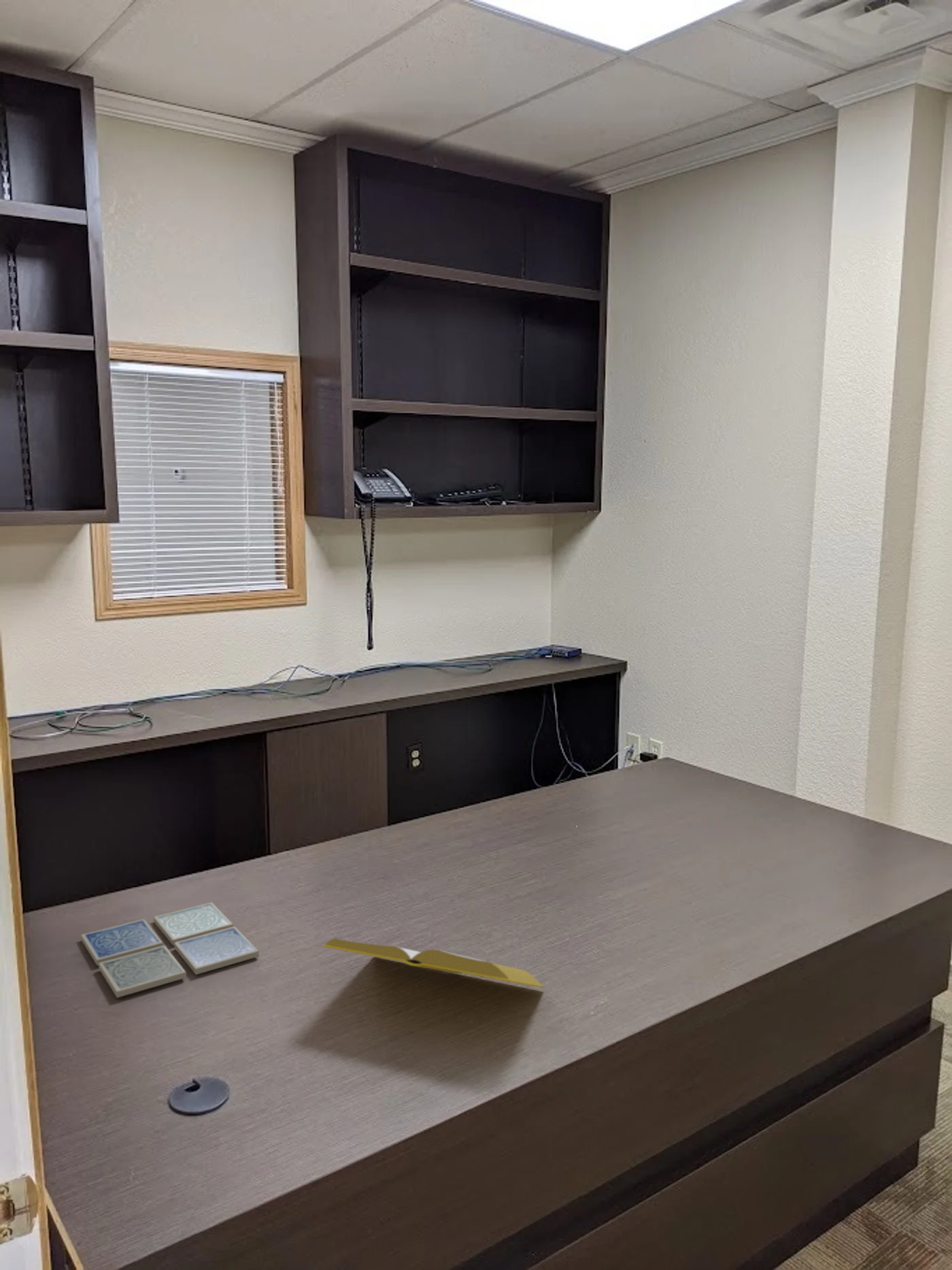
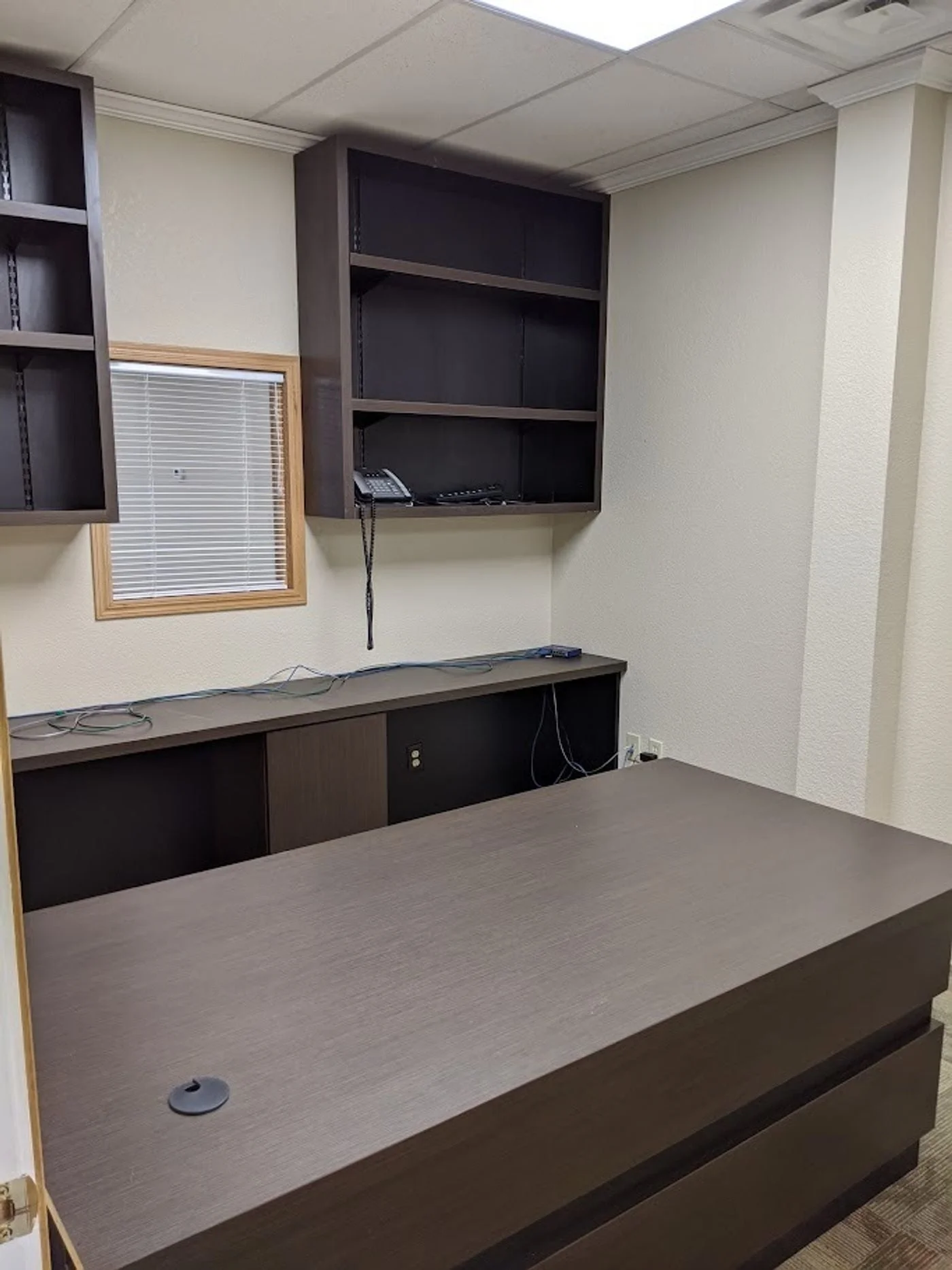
- notepad [321,938,545,988]
- drink coaster [80,901,260,999]
